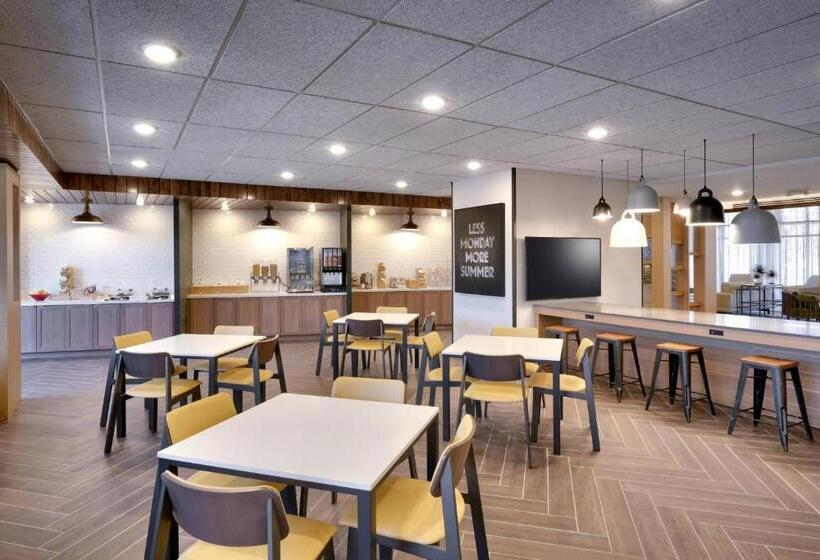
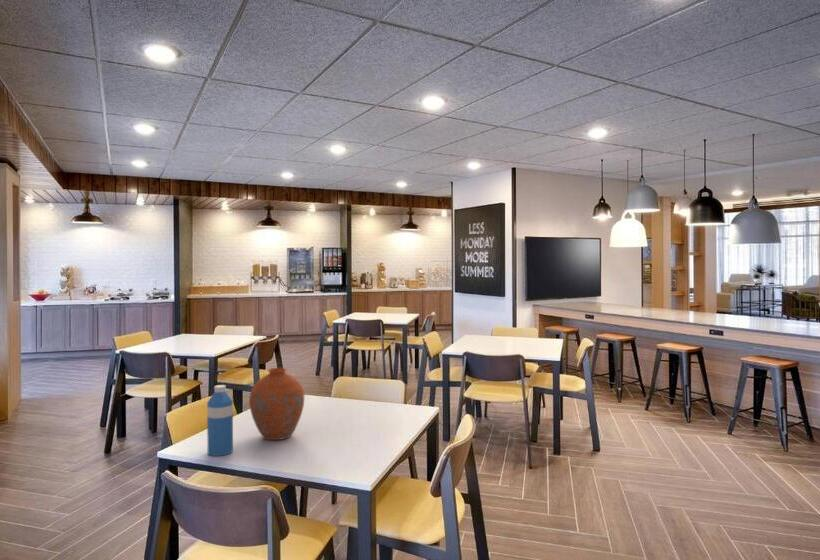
+ vase [248,367,305,441]
+ water bottle [206,384,234,457]
